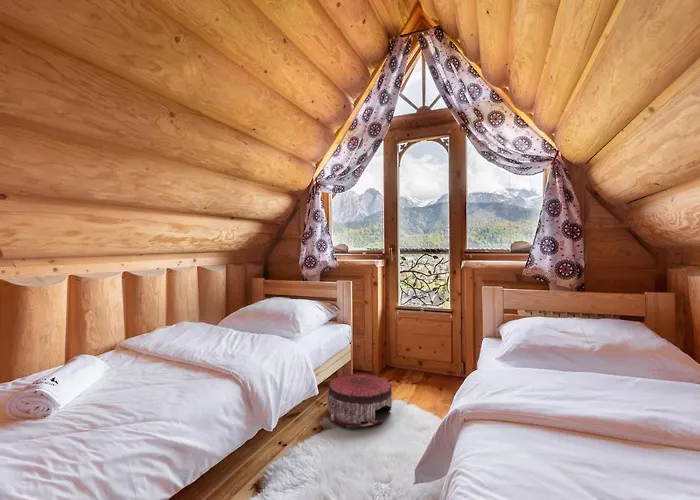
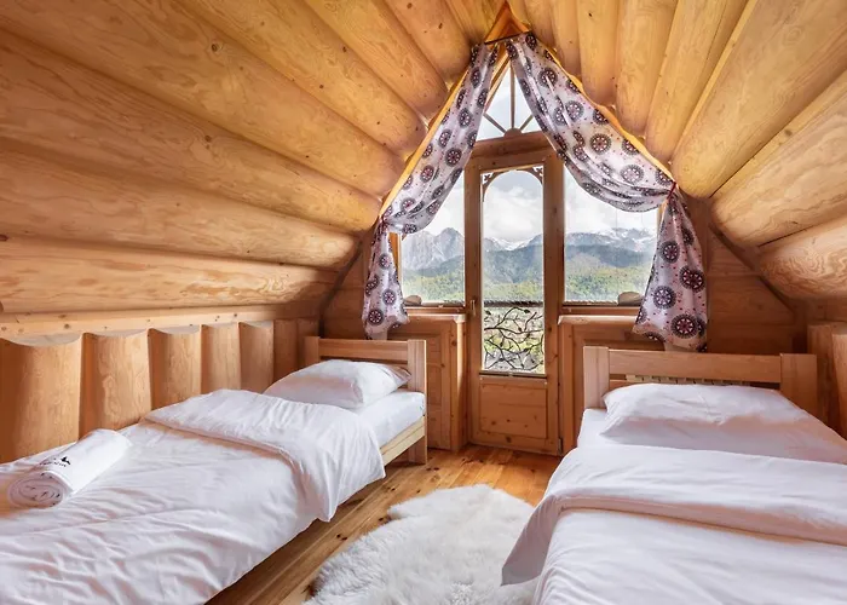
- pouf [325,373,393,429]
